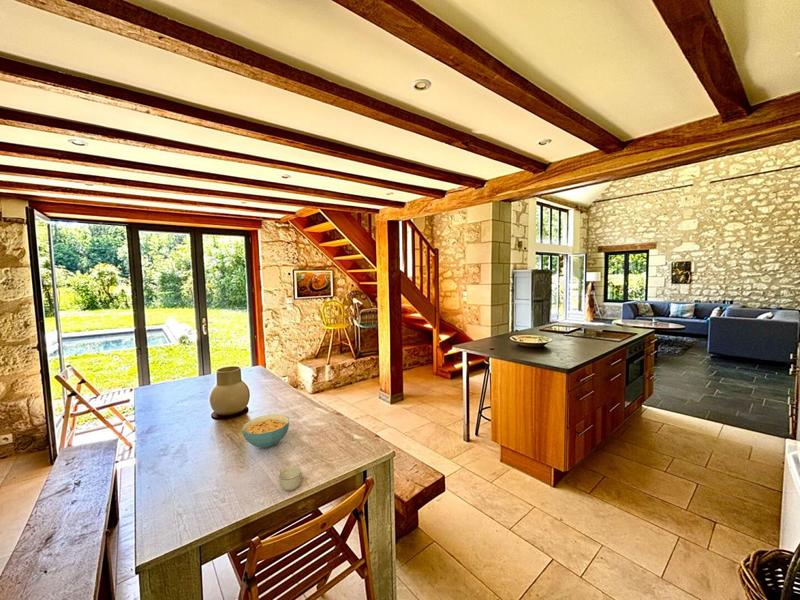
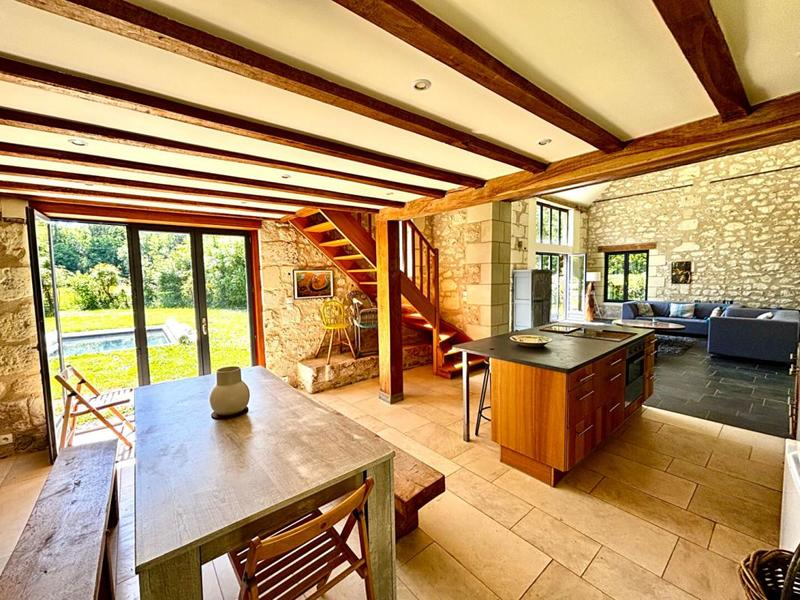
- cereal bowl [241,414,290,449]
- cup [278,465,303,492]
